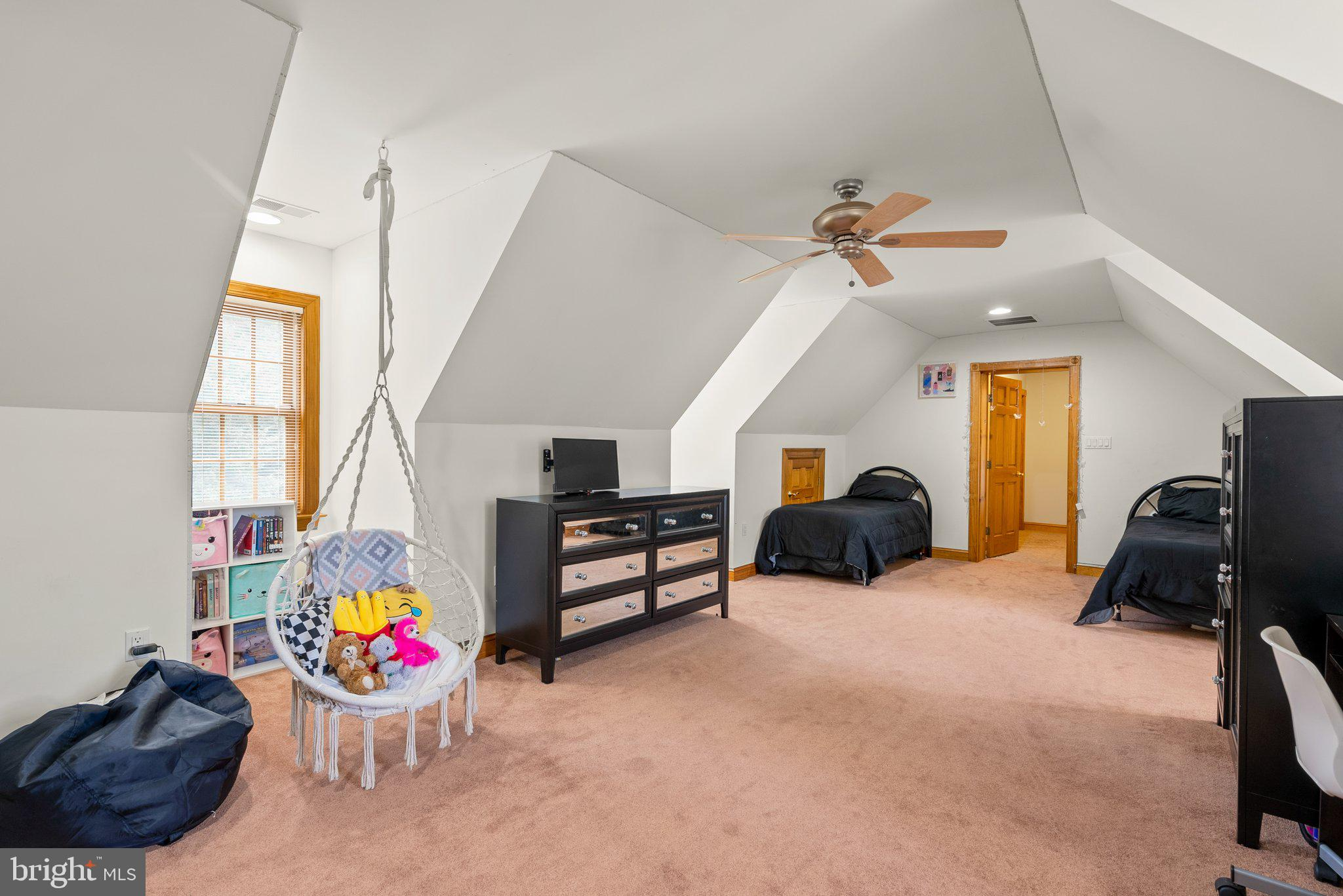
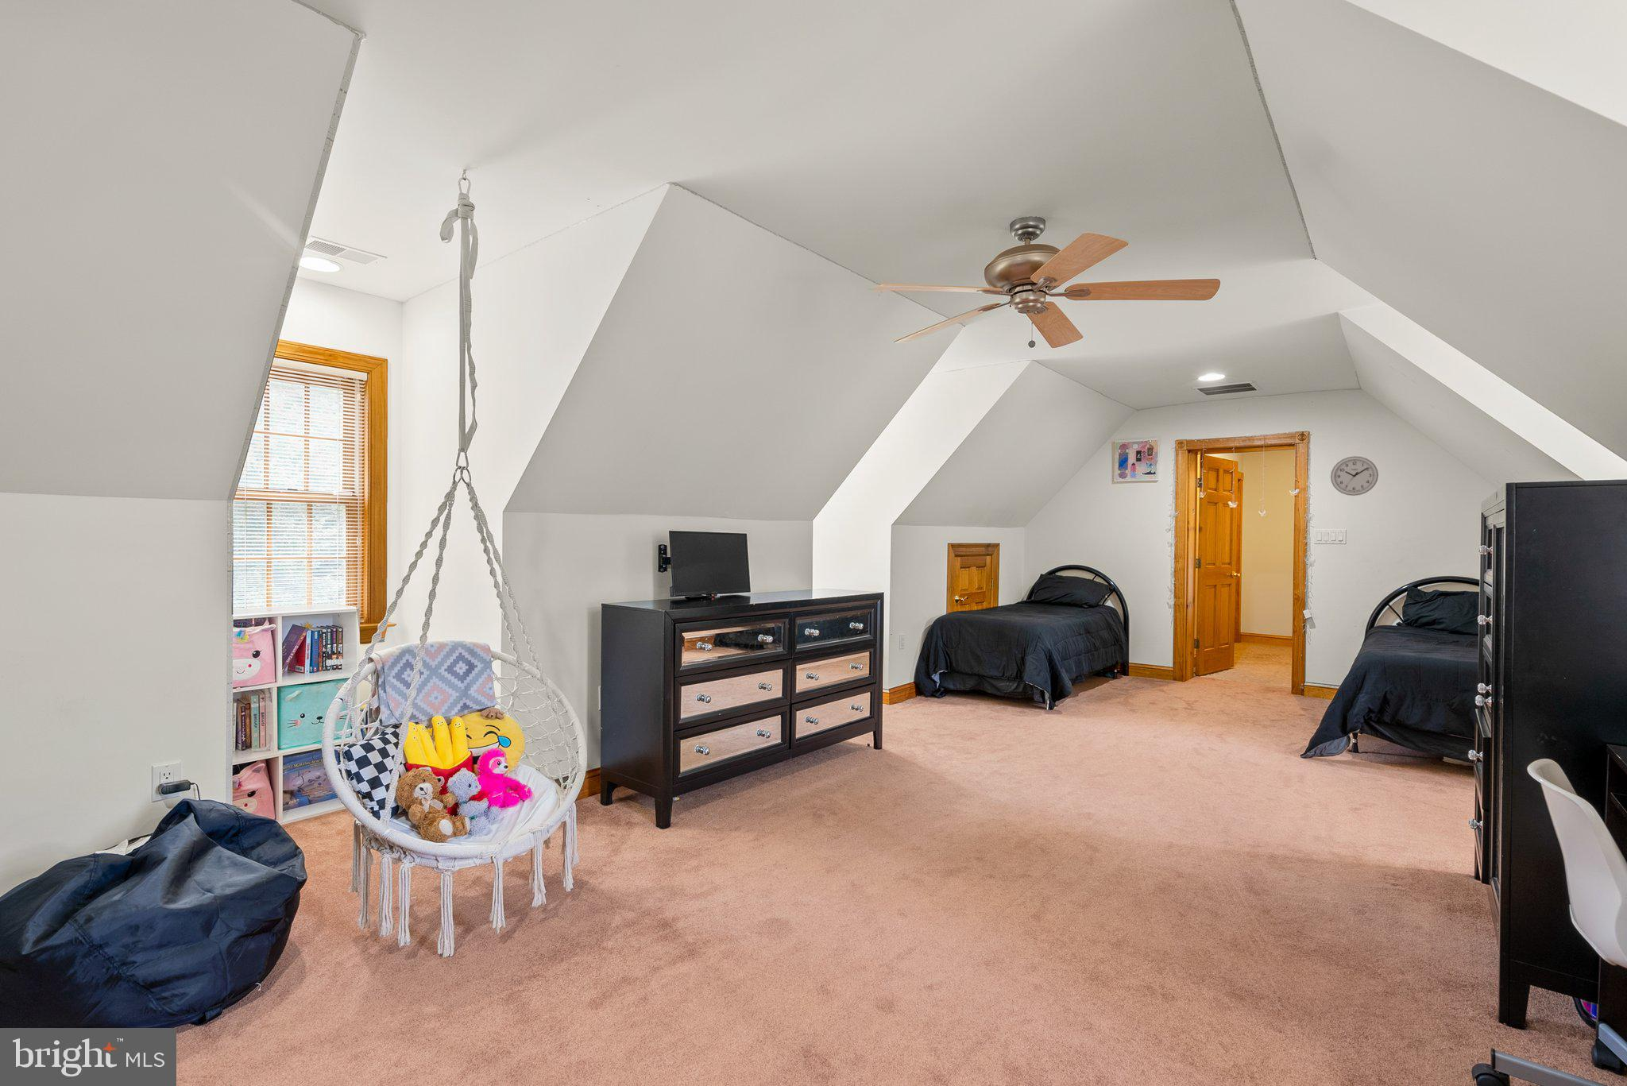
+ wall clock [1330,456,1379,497]
